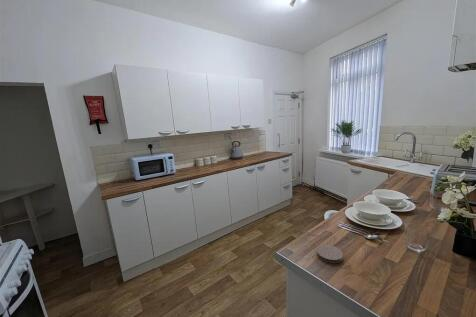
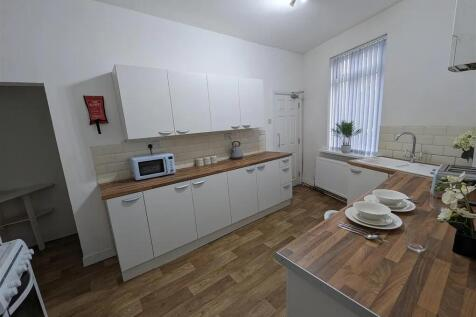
- coaster [316,244,344,264]
